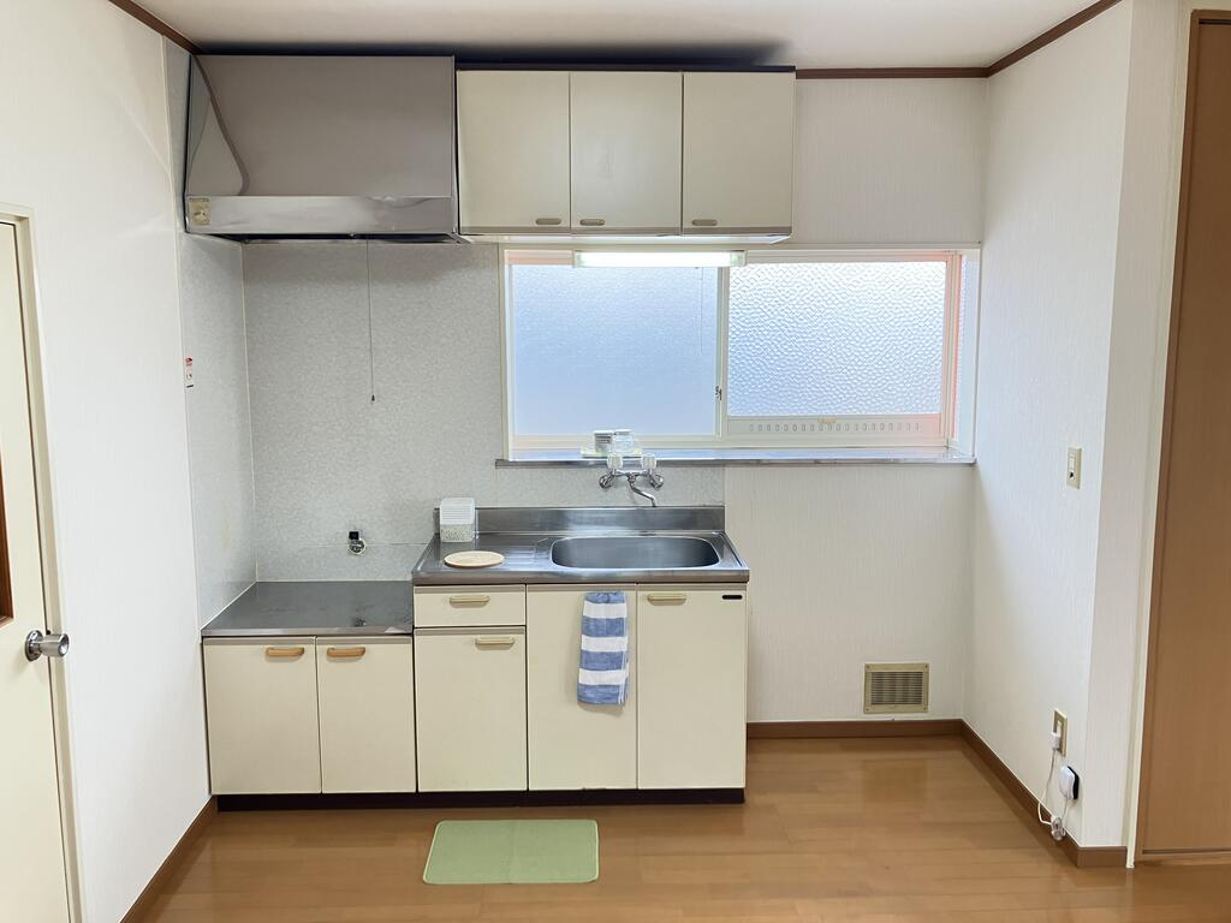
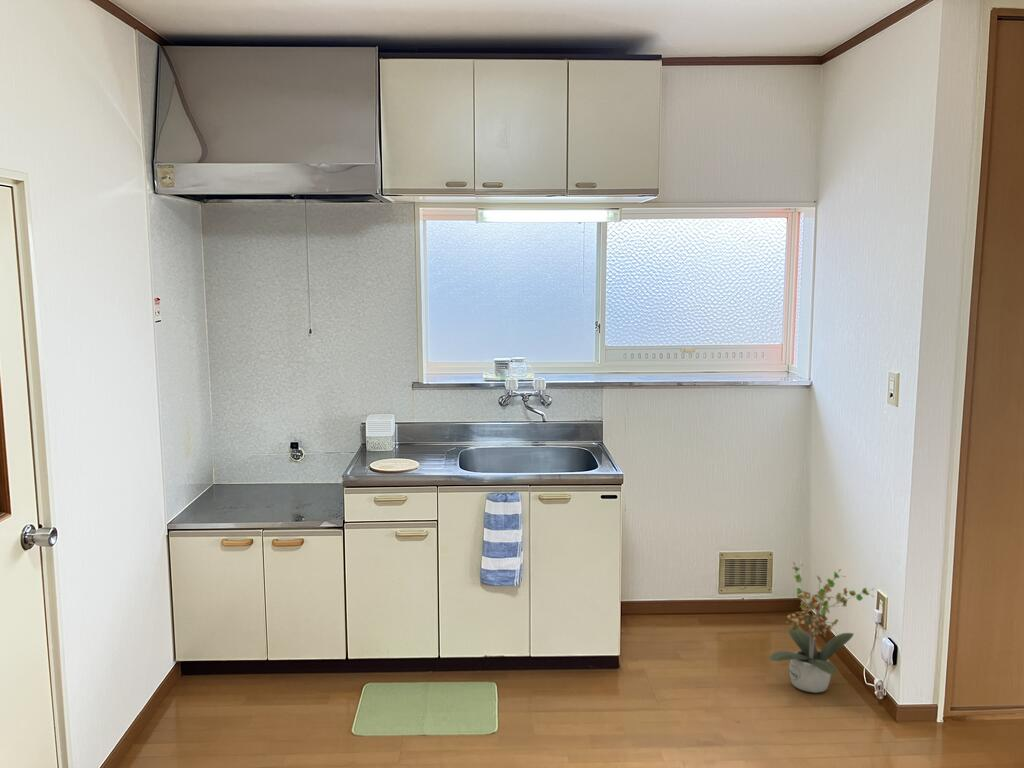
+ potted plant [768,561,875,694]
